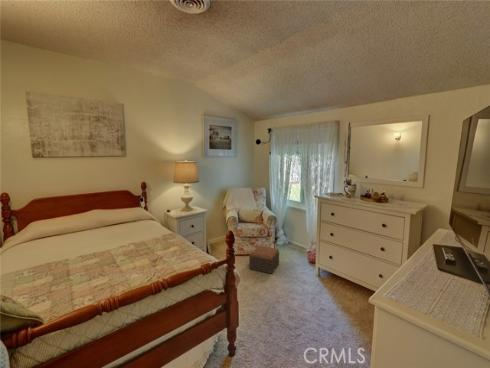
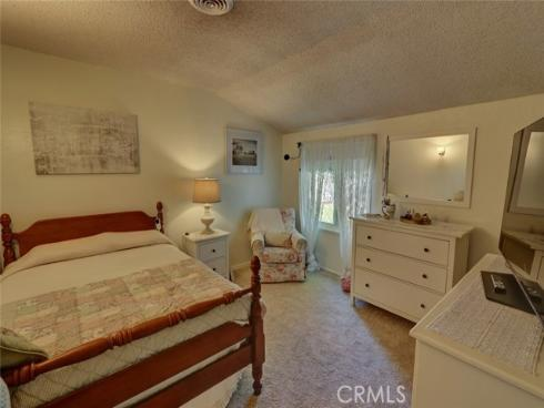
- footstool [248,245,280,275]
